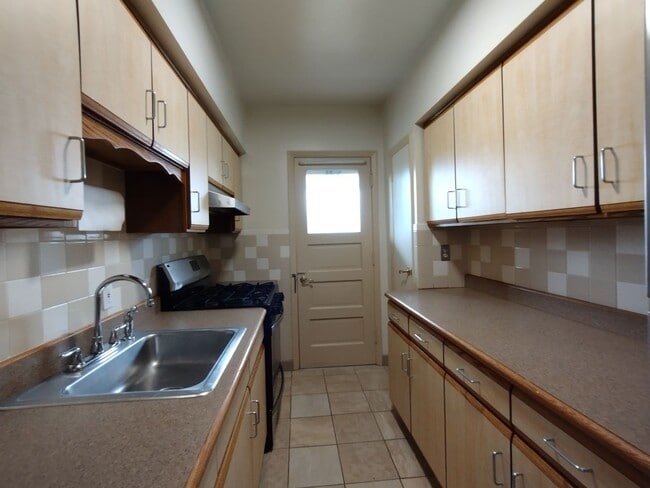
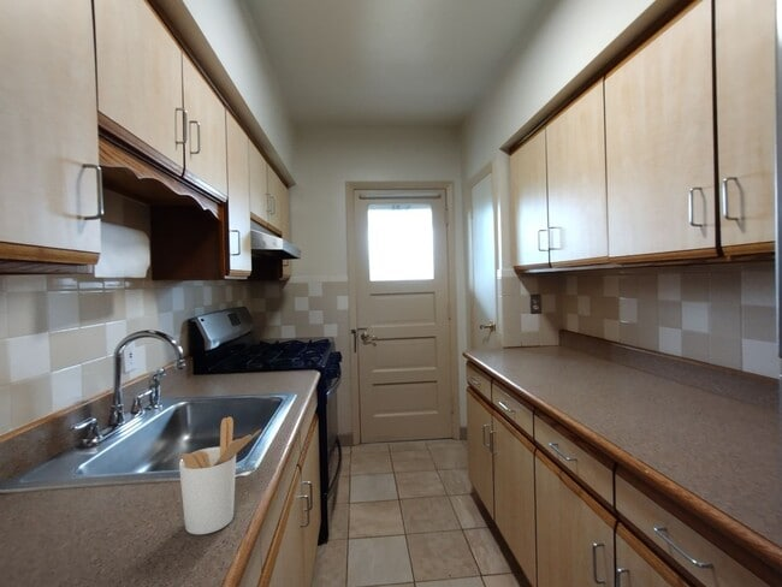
+ utensil holder [178,416,262,535]
